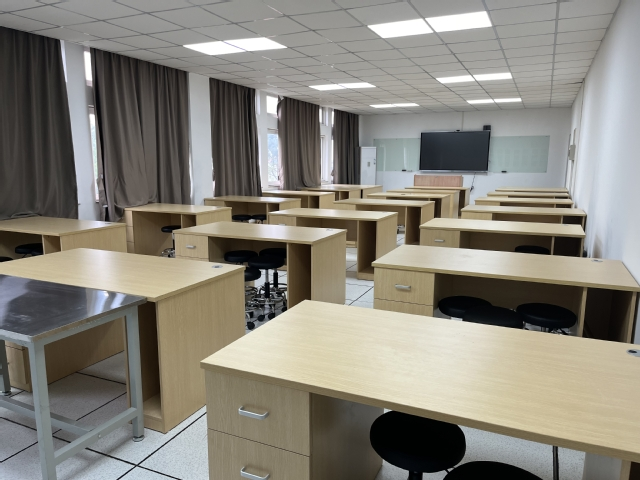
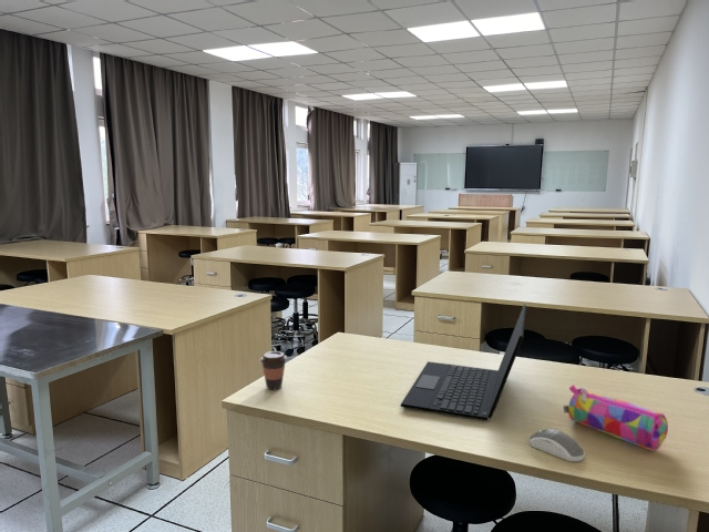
+ pencil case [563,383,669,452]
+ computer mouse [528,428,586,462]
+ coffee cup [259,350,288,391]
+ laptop [400,304,527,421]
